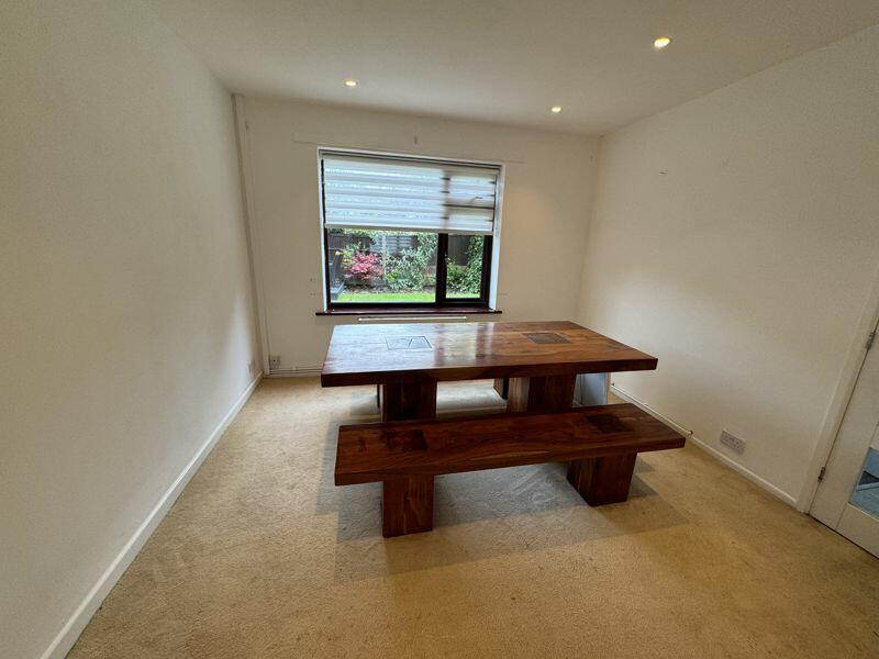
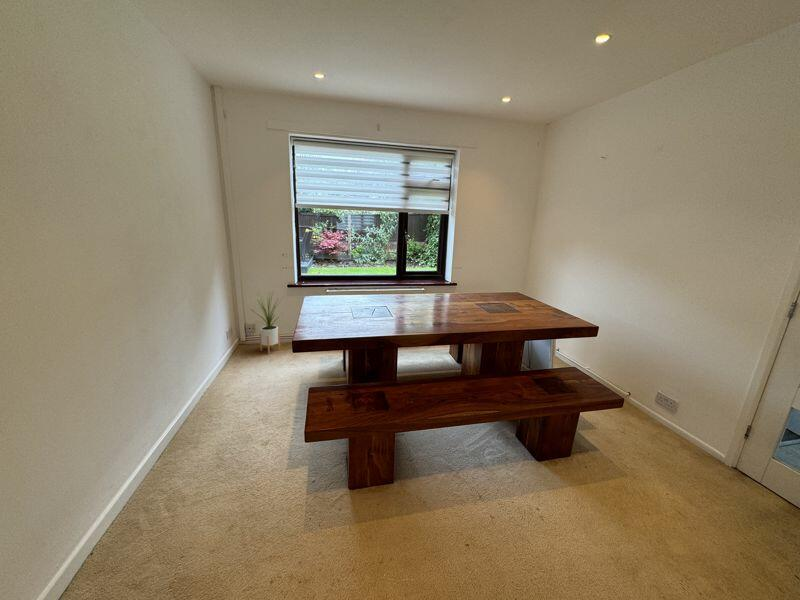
+ house plant [250,289,284,355]
